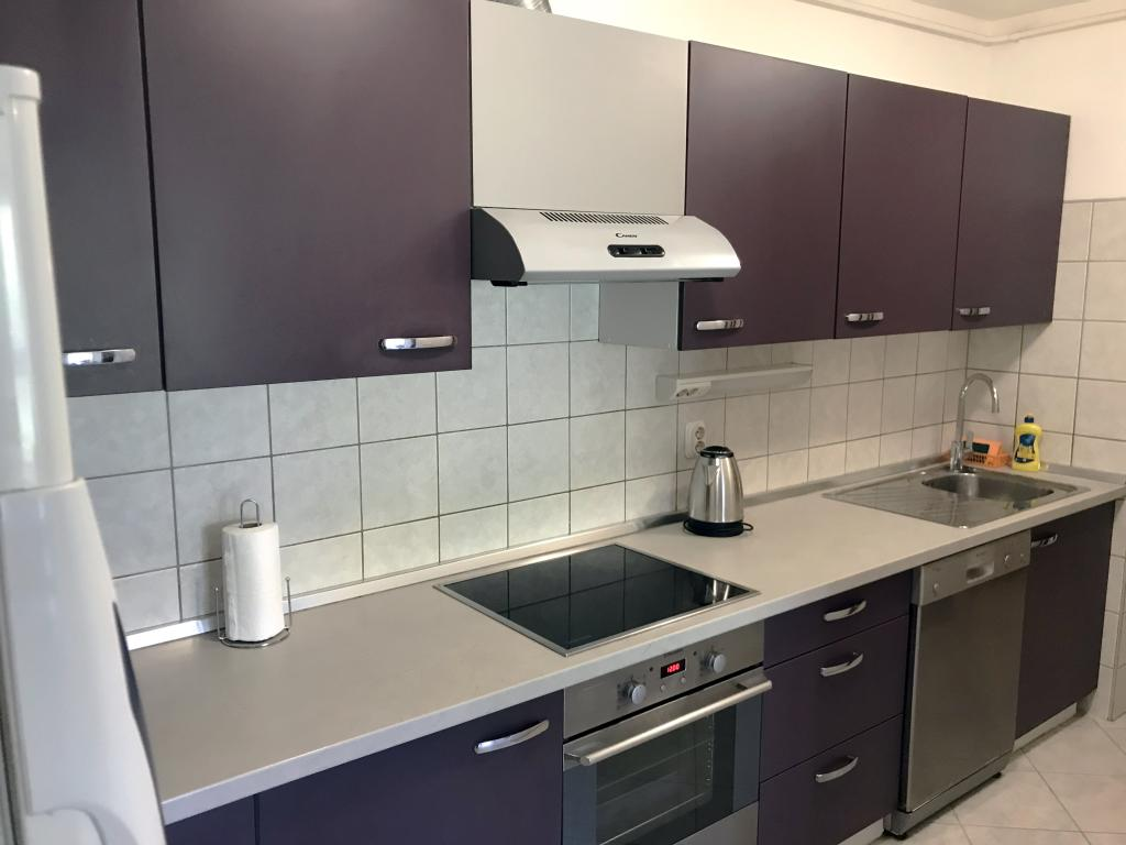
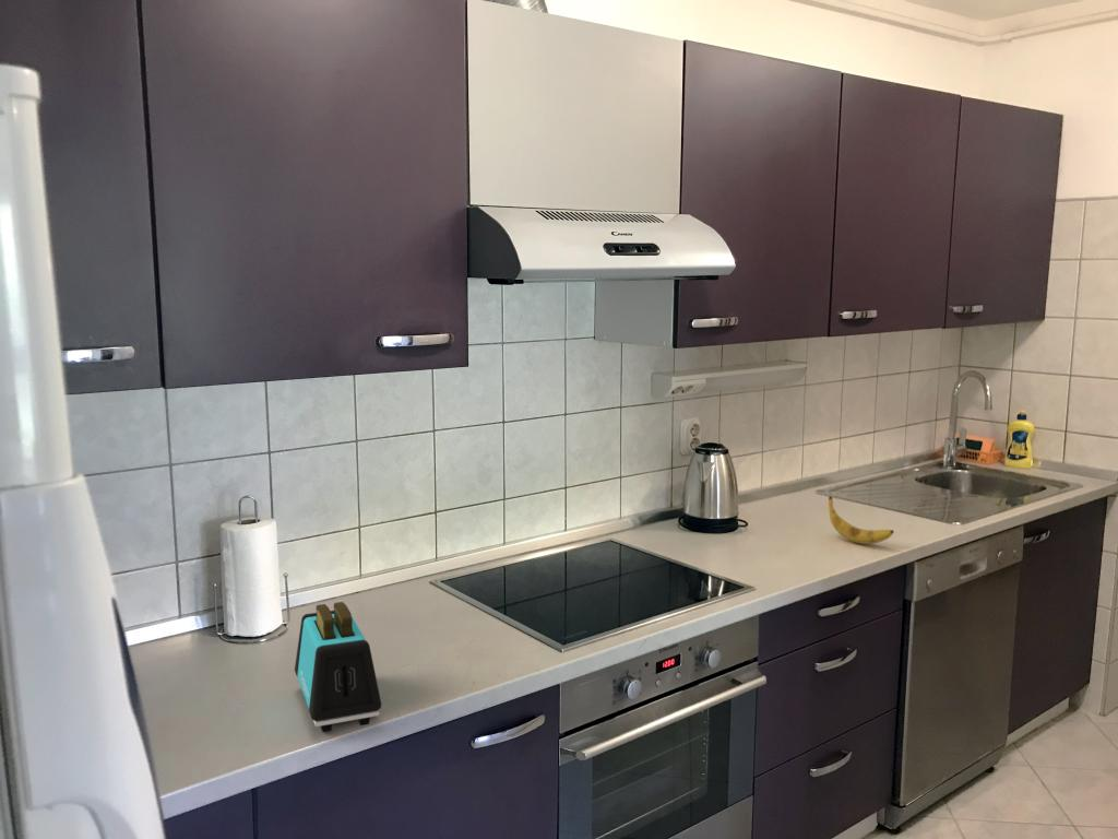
+ banana [828,495,895,545]
+ toaster [294,601,382,733]
